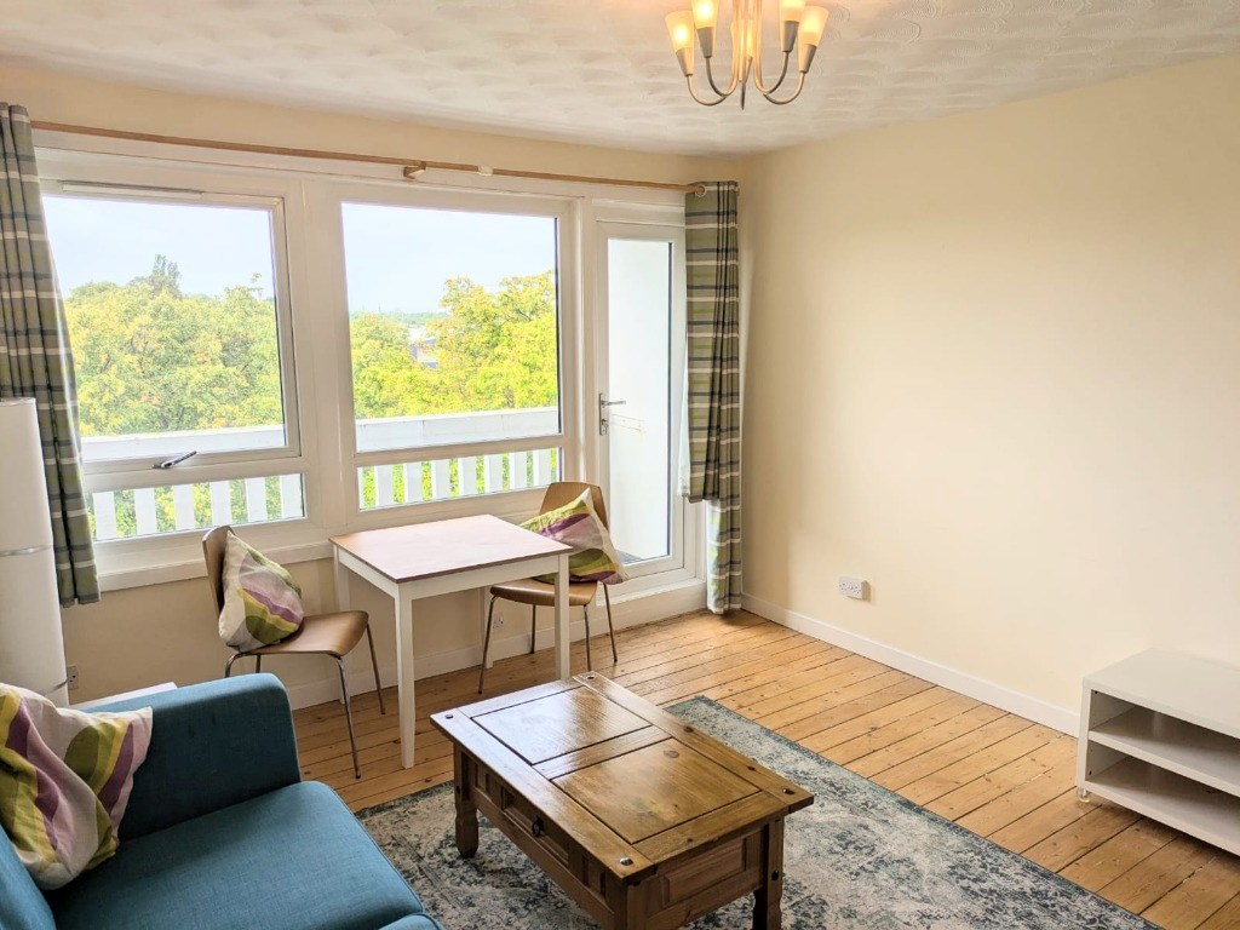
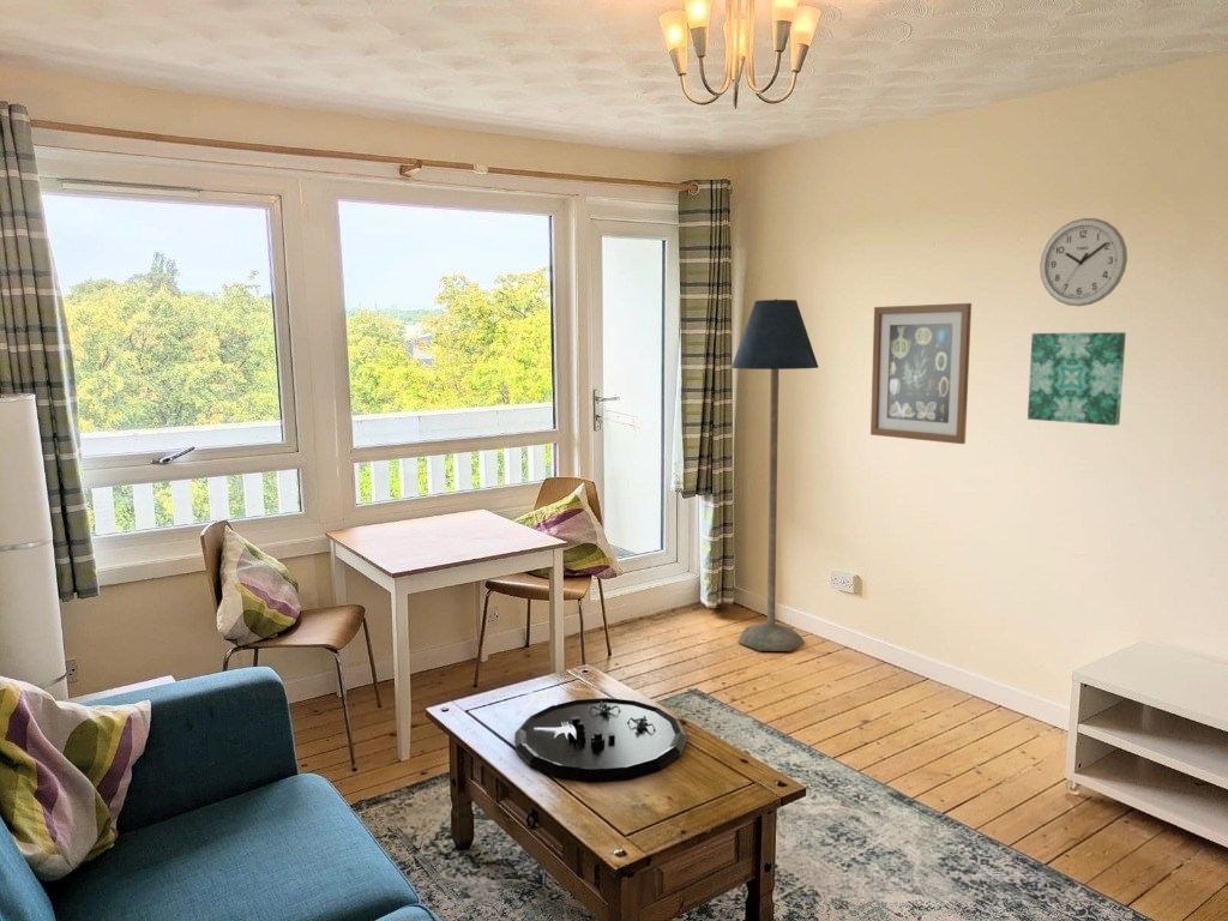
+ wall art [869,302,973,445]
+ wall clock [1039,217,1128,307]
+ wall art [1027,331,1127,427]
+ floor lamp [730,297,819,652]
+ decorative tray [513,688,688,783]
